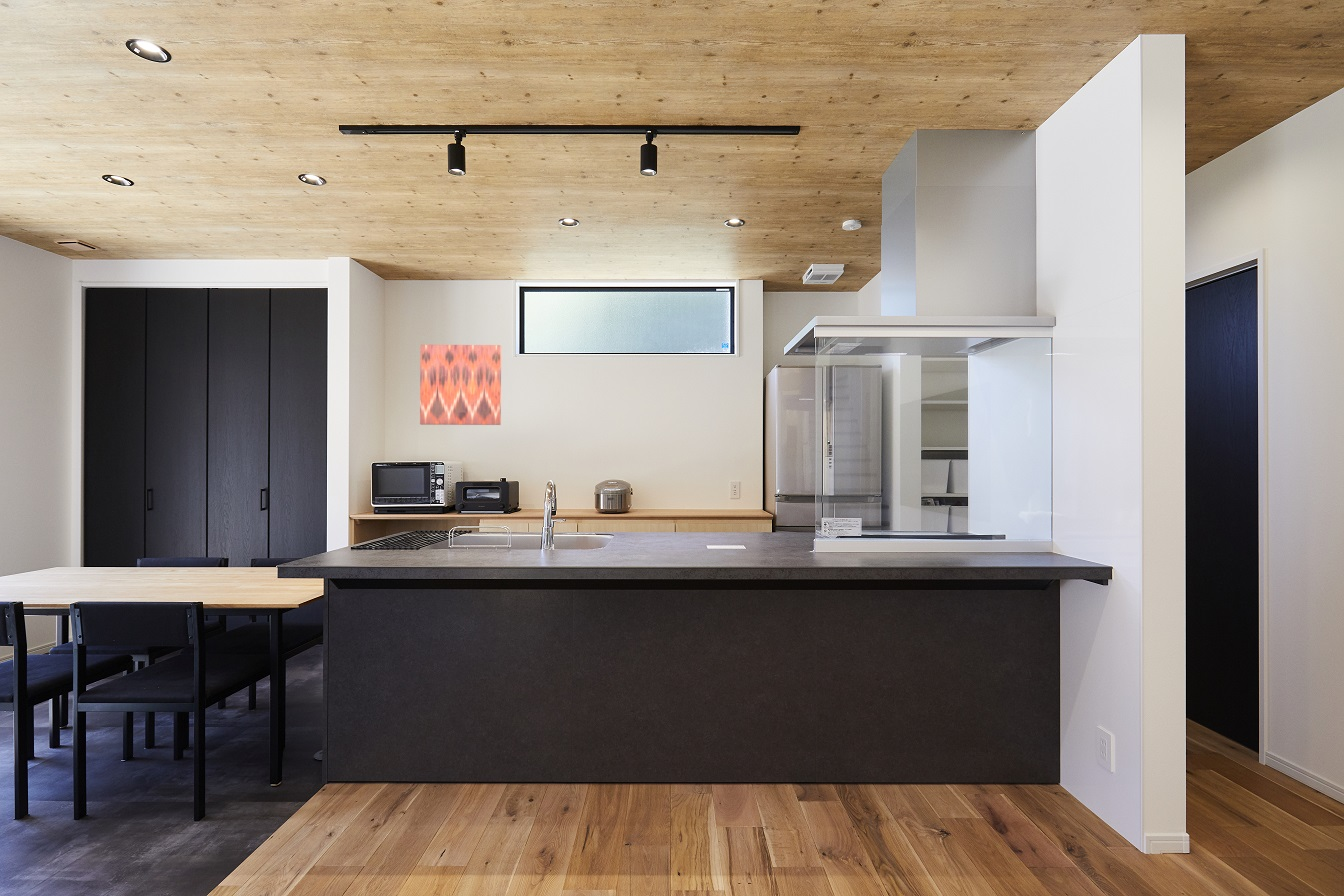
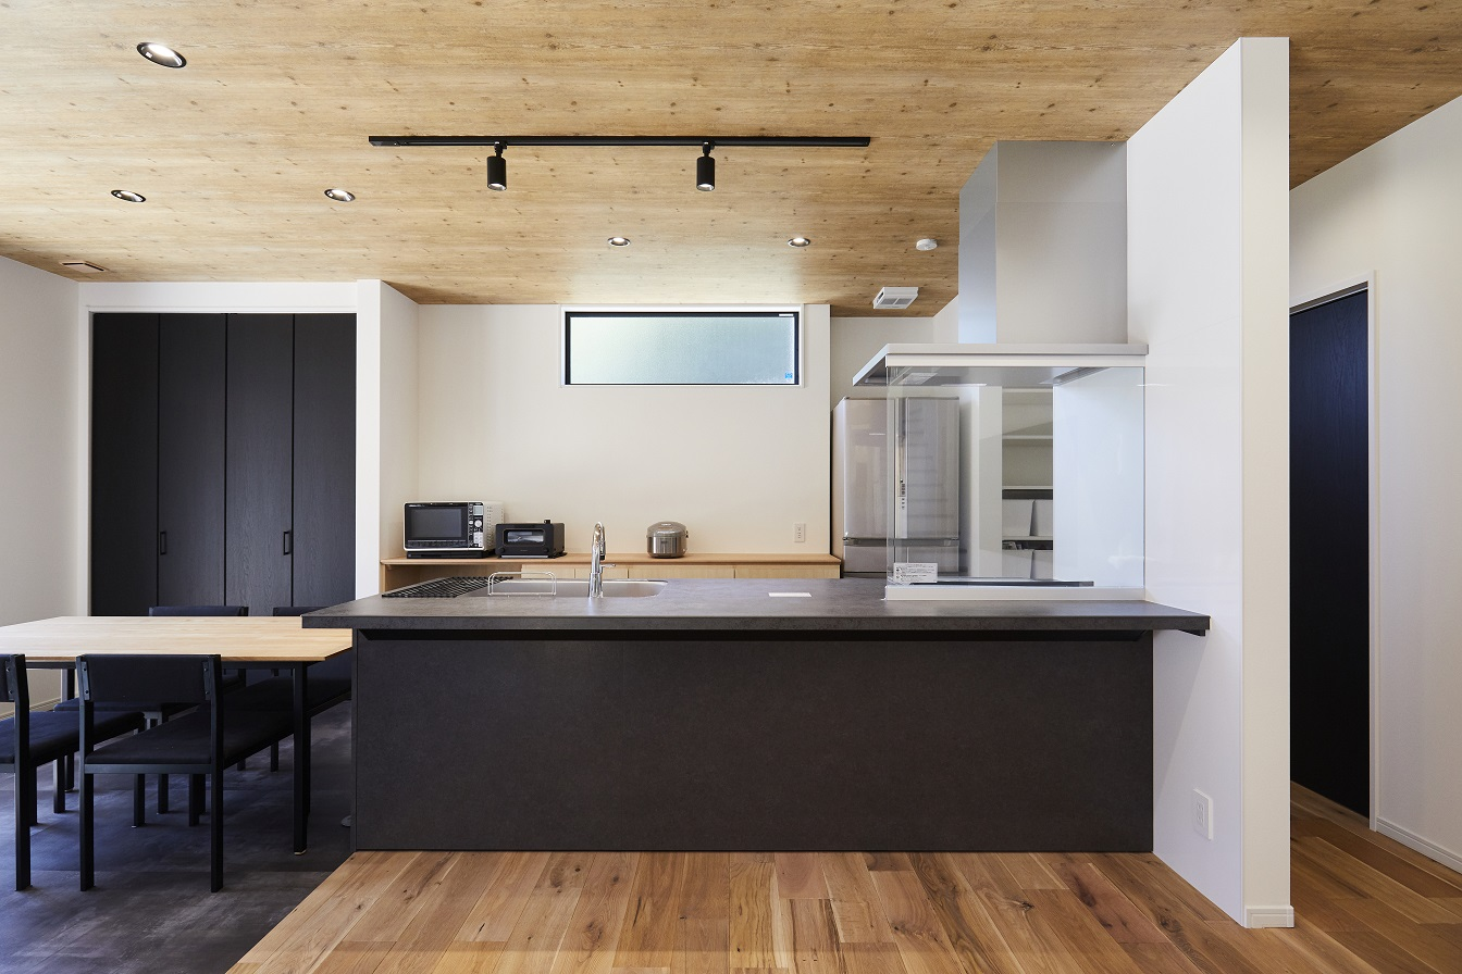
- wall art [419,344,502,426]
